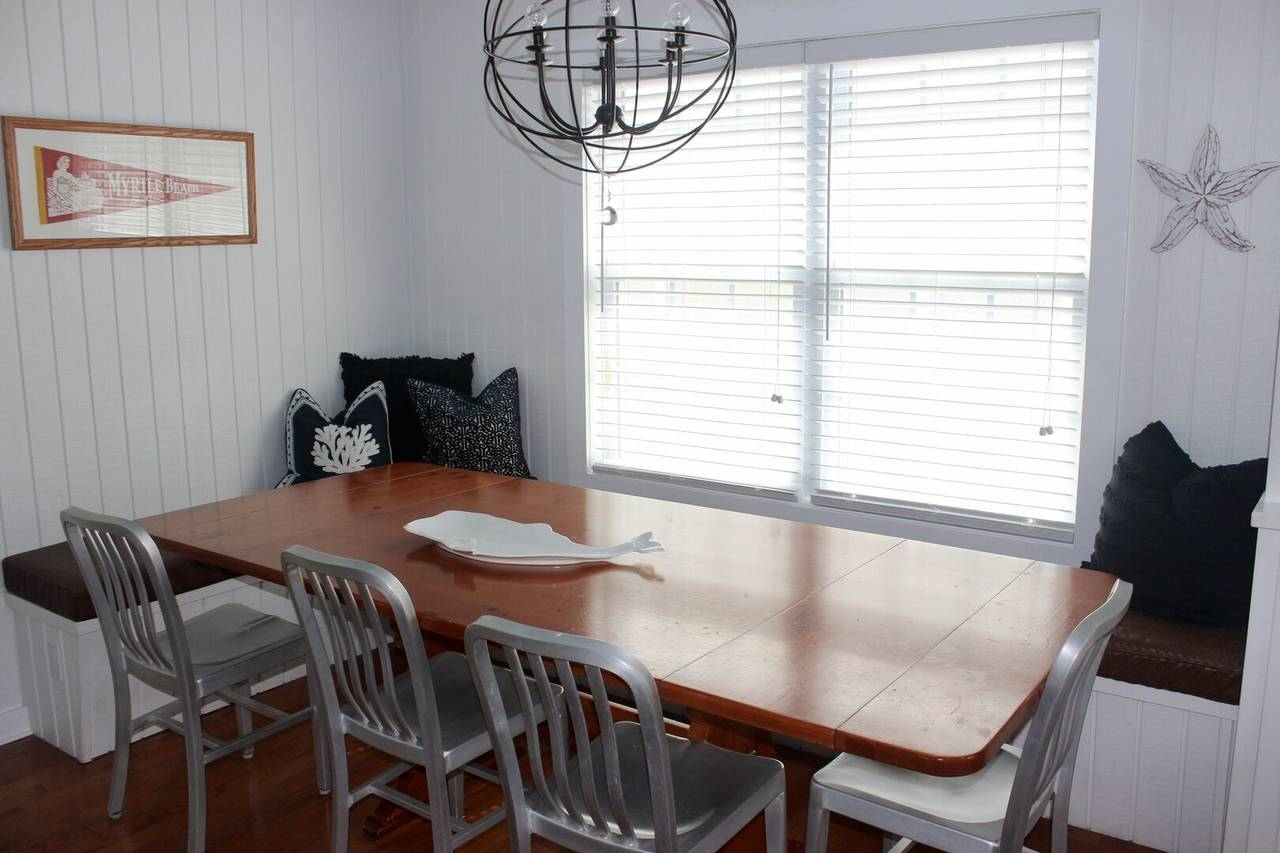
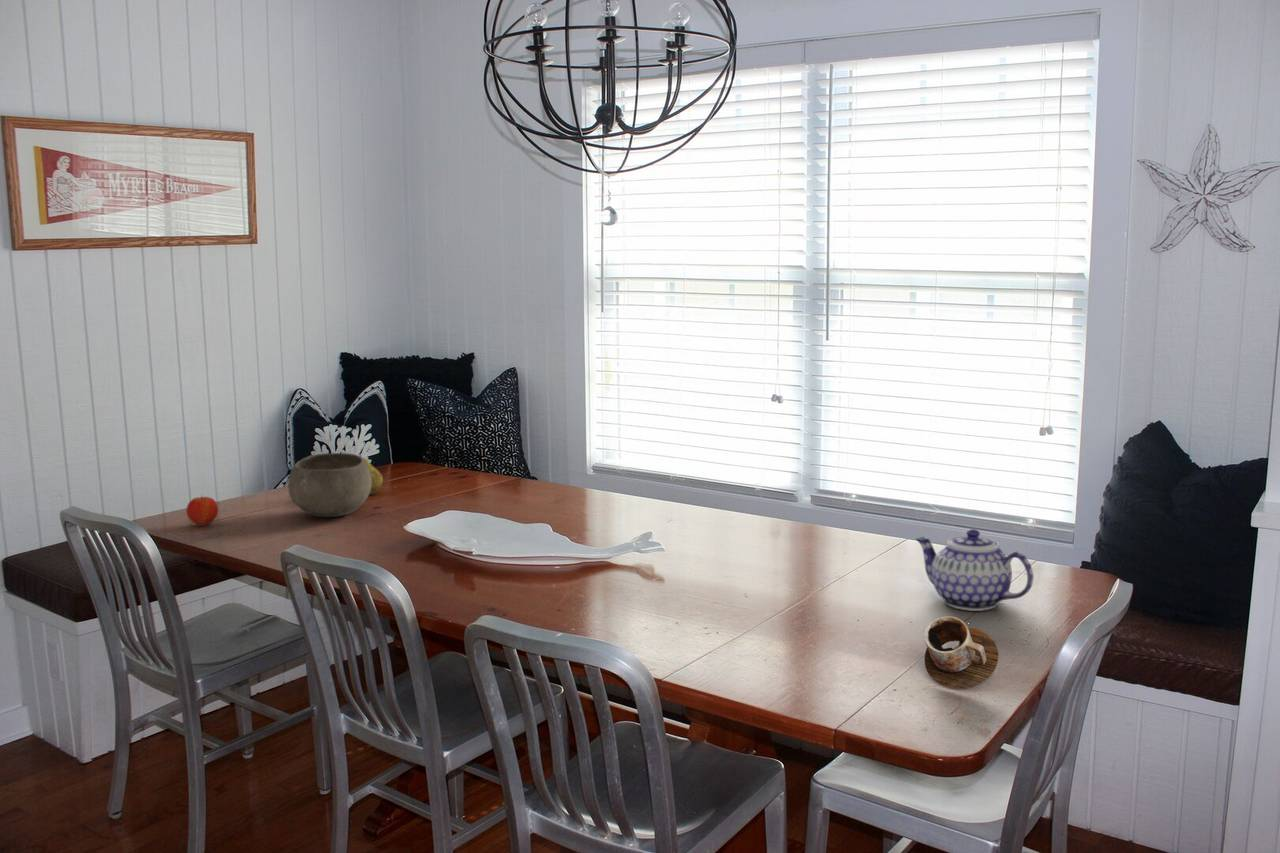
+ teapot [915,528,1034,612]
+ fruit [358,452,384,495]
+ bowl [287,452,372,518]
+ apple [185,494,219,527]
+ mug [923,615,999,690]
